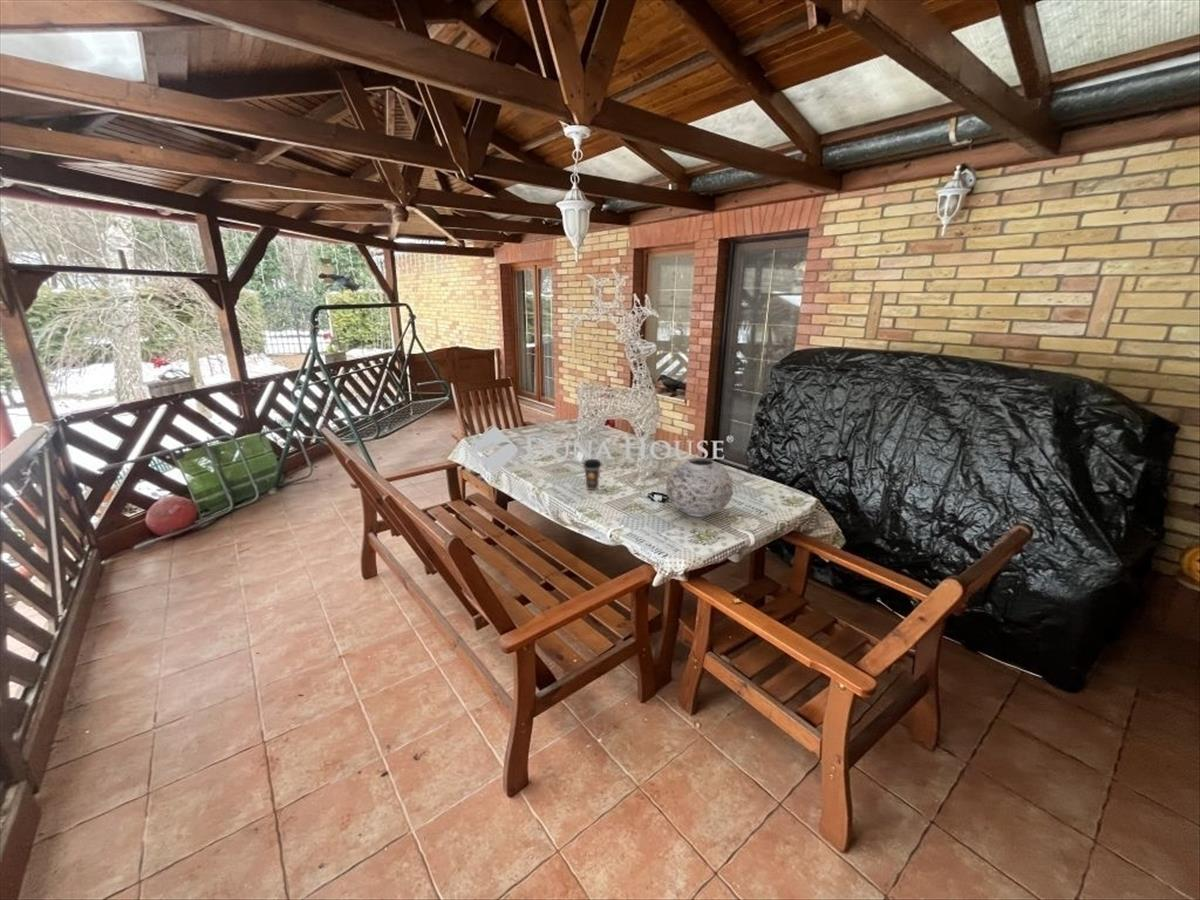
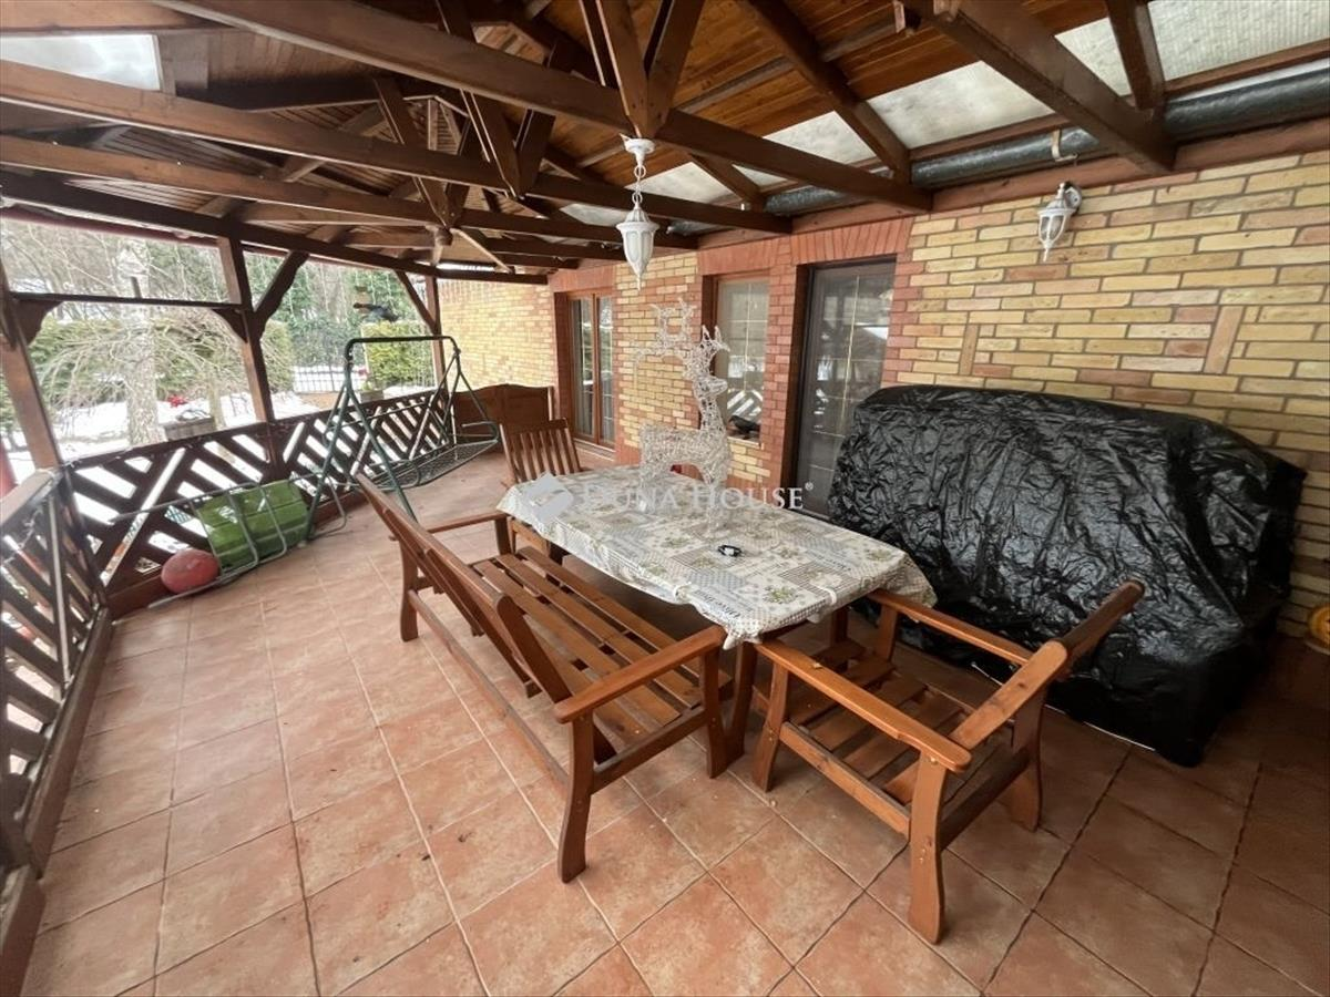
- vase [665,457,734,518]
- coffee cup [582,458,603,491]
